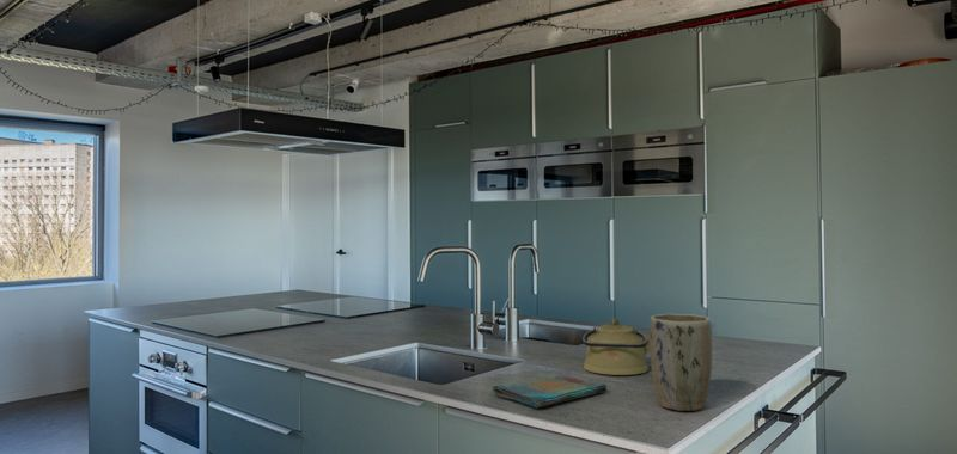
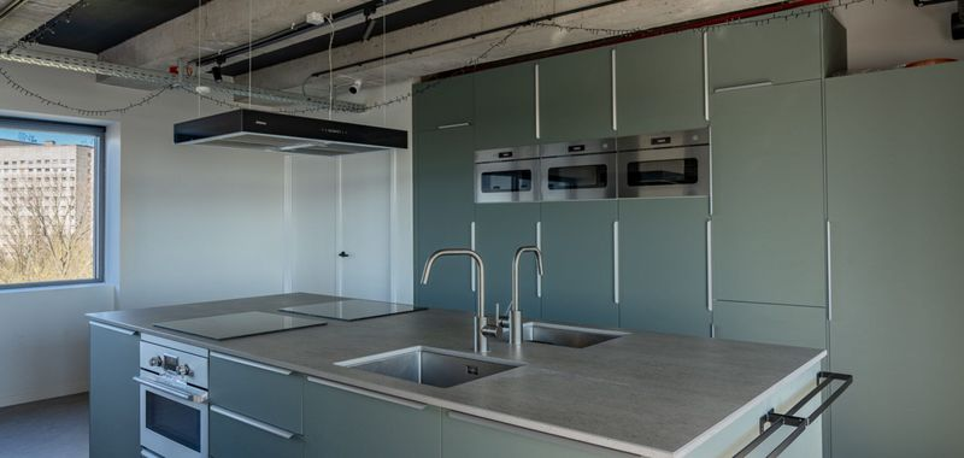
- plant pot [648,313,713,412]
- dish towel [492,374,608,409]
- kettle [581,318,650,376]
